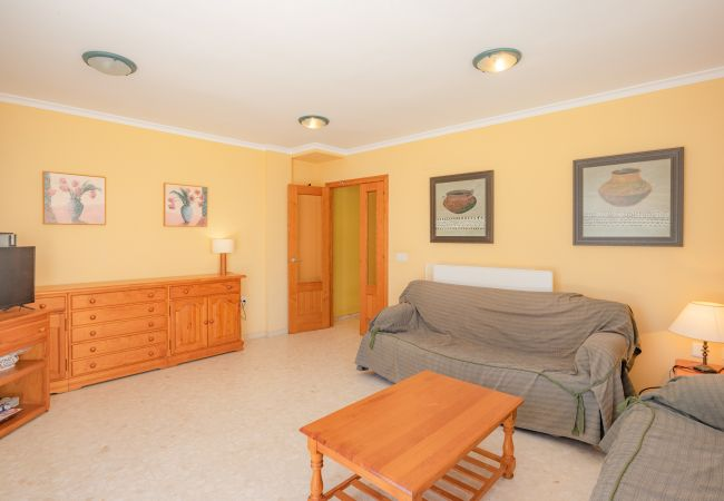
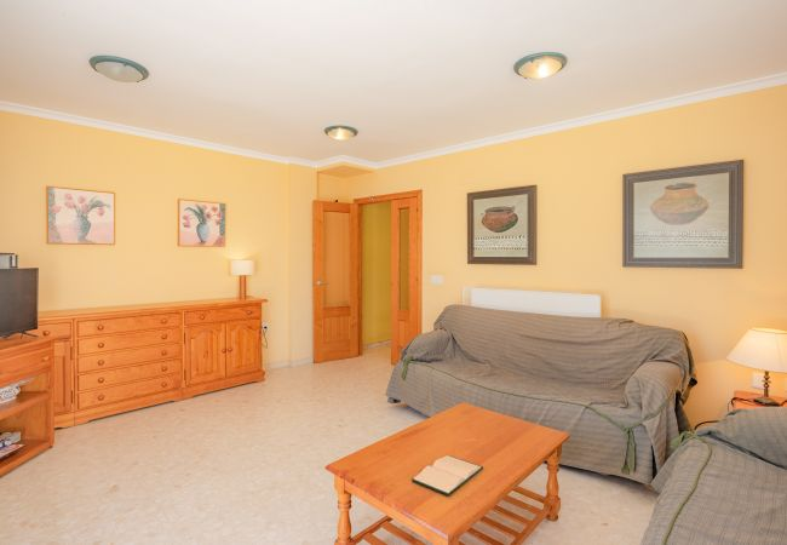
+ hardback book [410,454,484,497]
